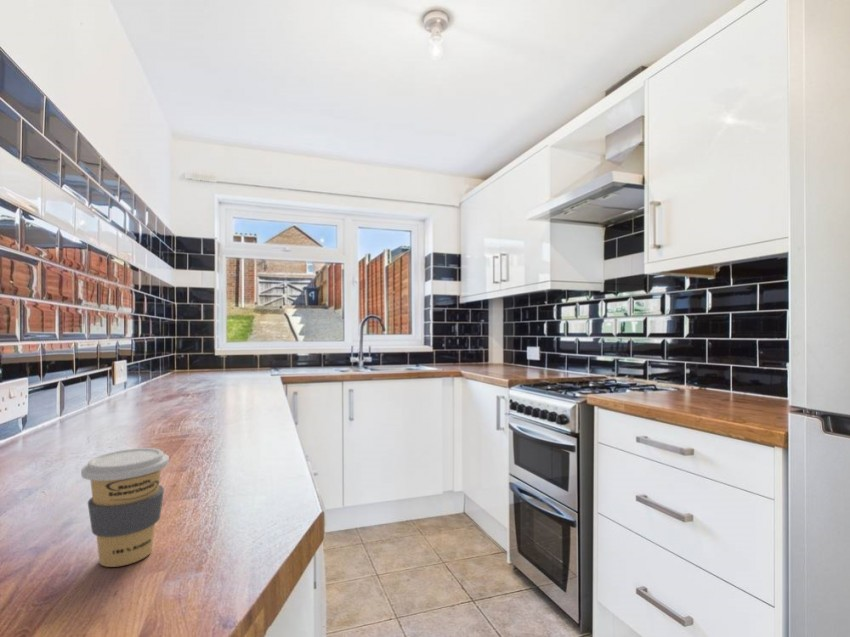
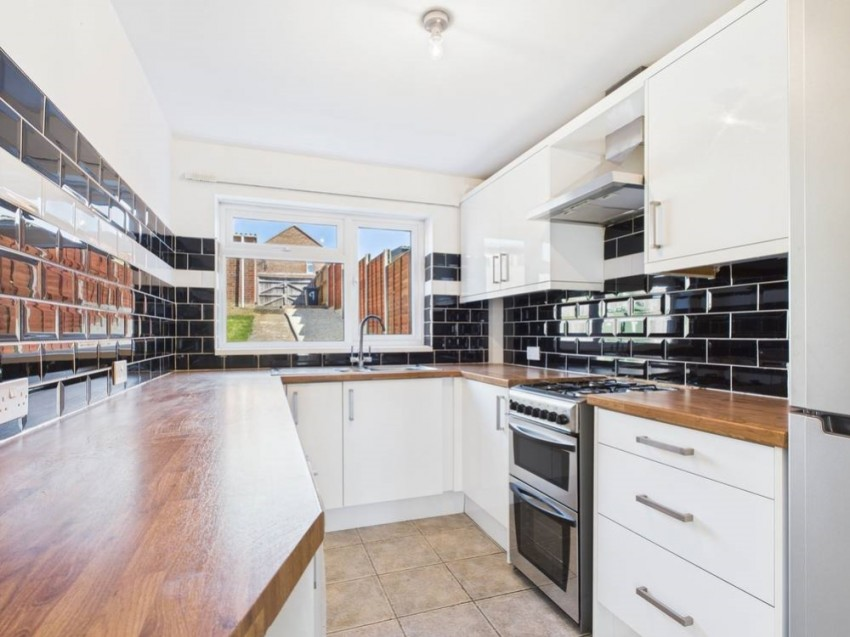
- coffee cup [80,447,170,568]
